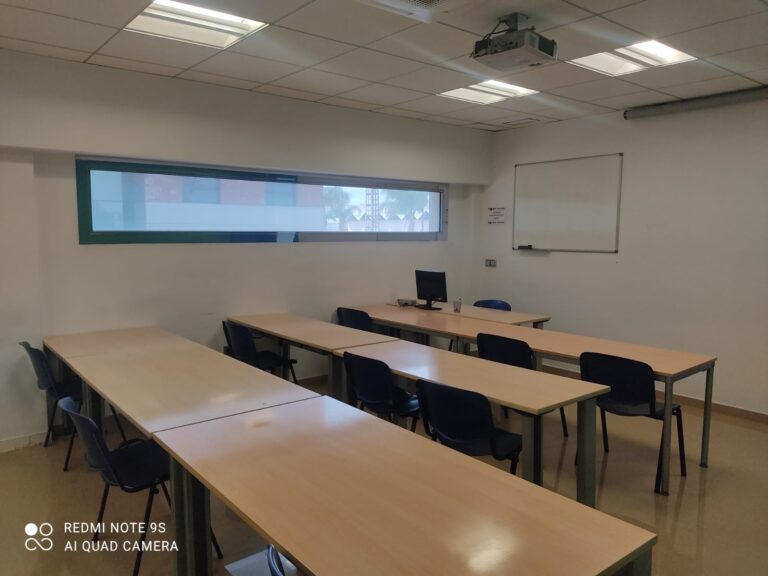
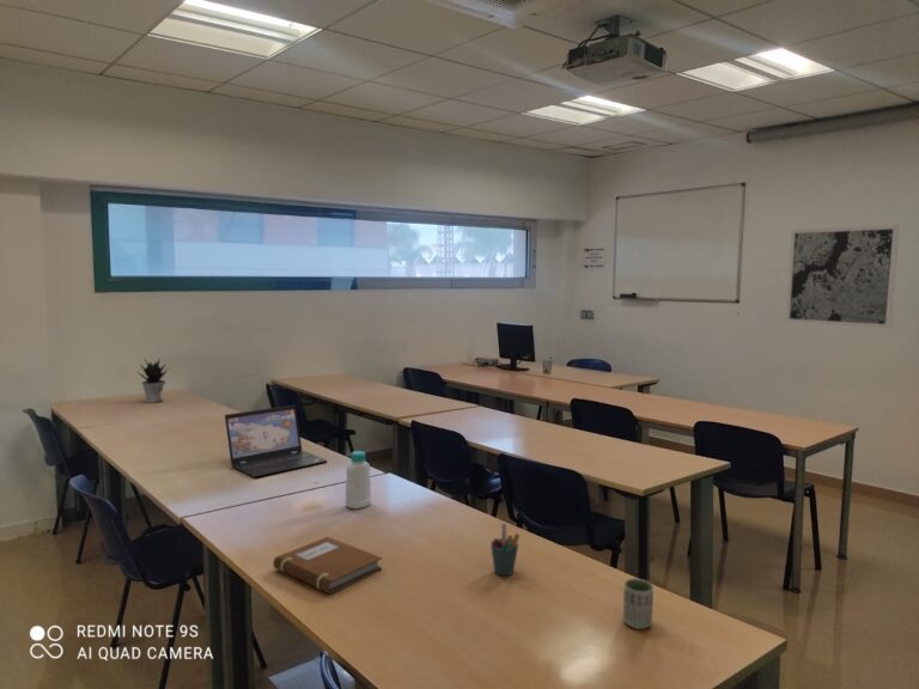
+ wall art [785,224,901,329]
+ cup [622,578,655,630]
+ pen holder [489,523,521,577]
+ notebook [272,536,383,595]
+ laptop [224,404,328,478]
+ potted plant [134,356,171,404]
+ bottle [345,450,372,510]
